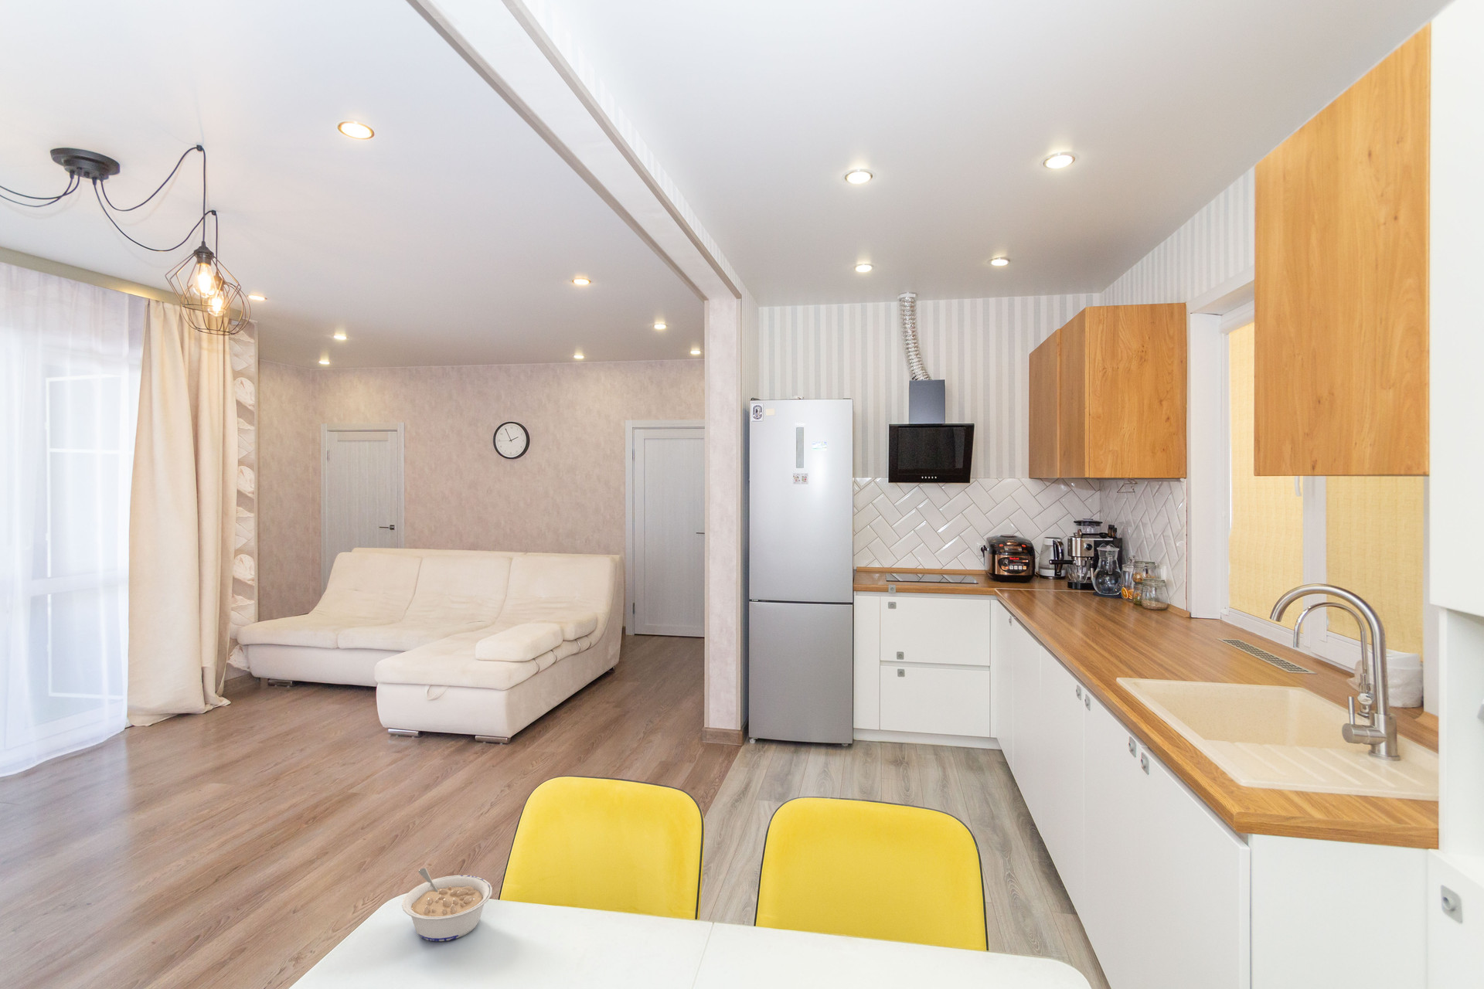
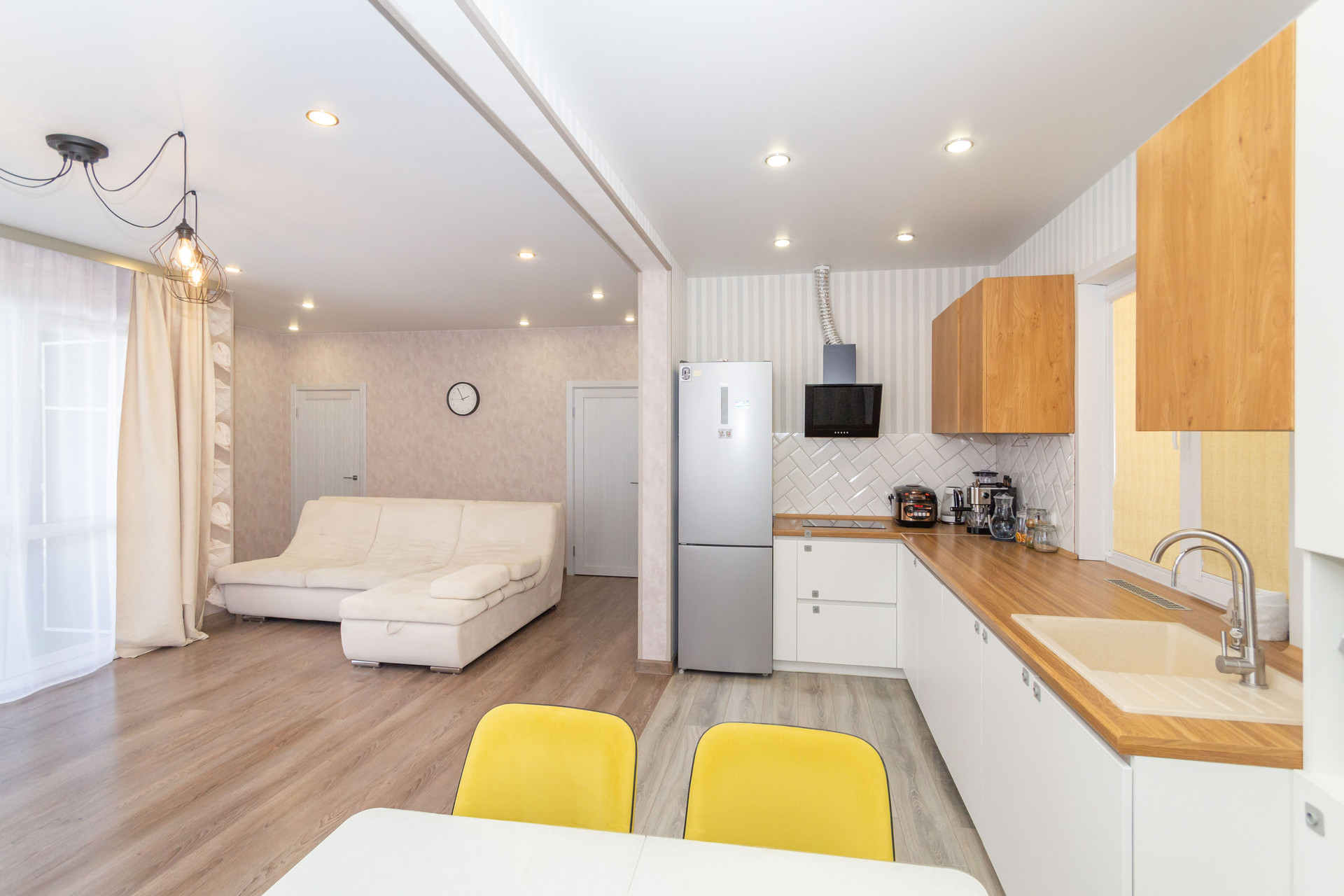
- legume [401,866,494,942]
